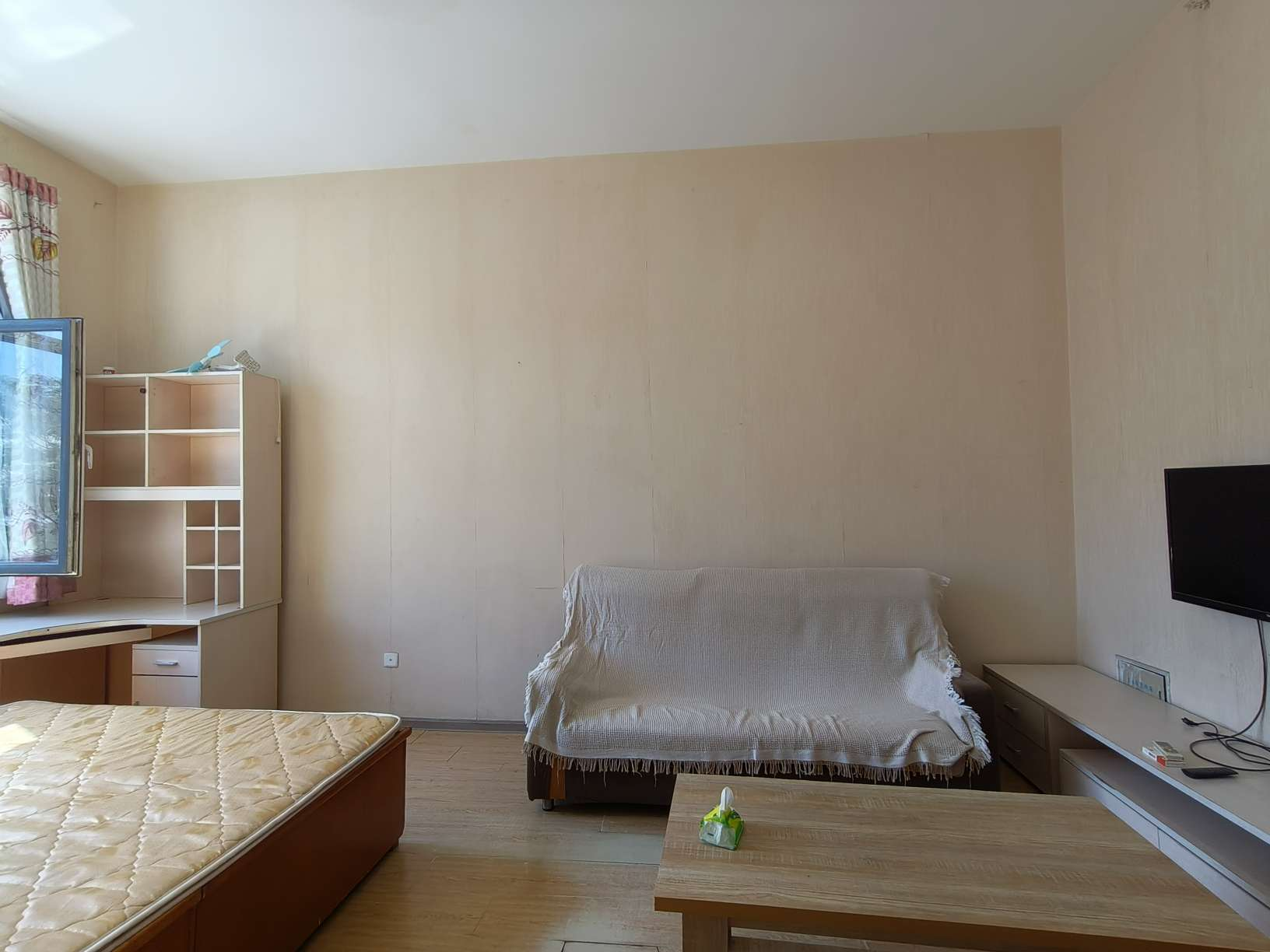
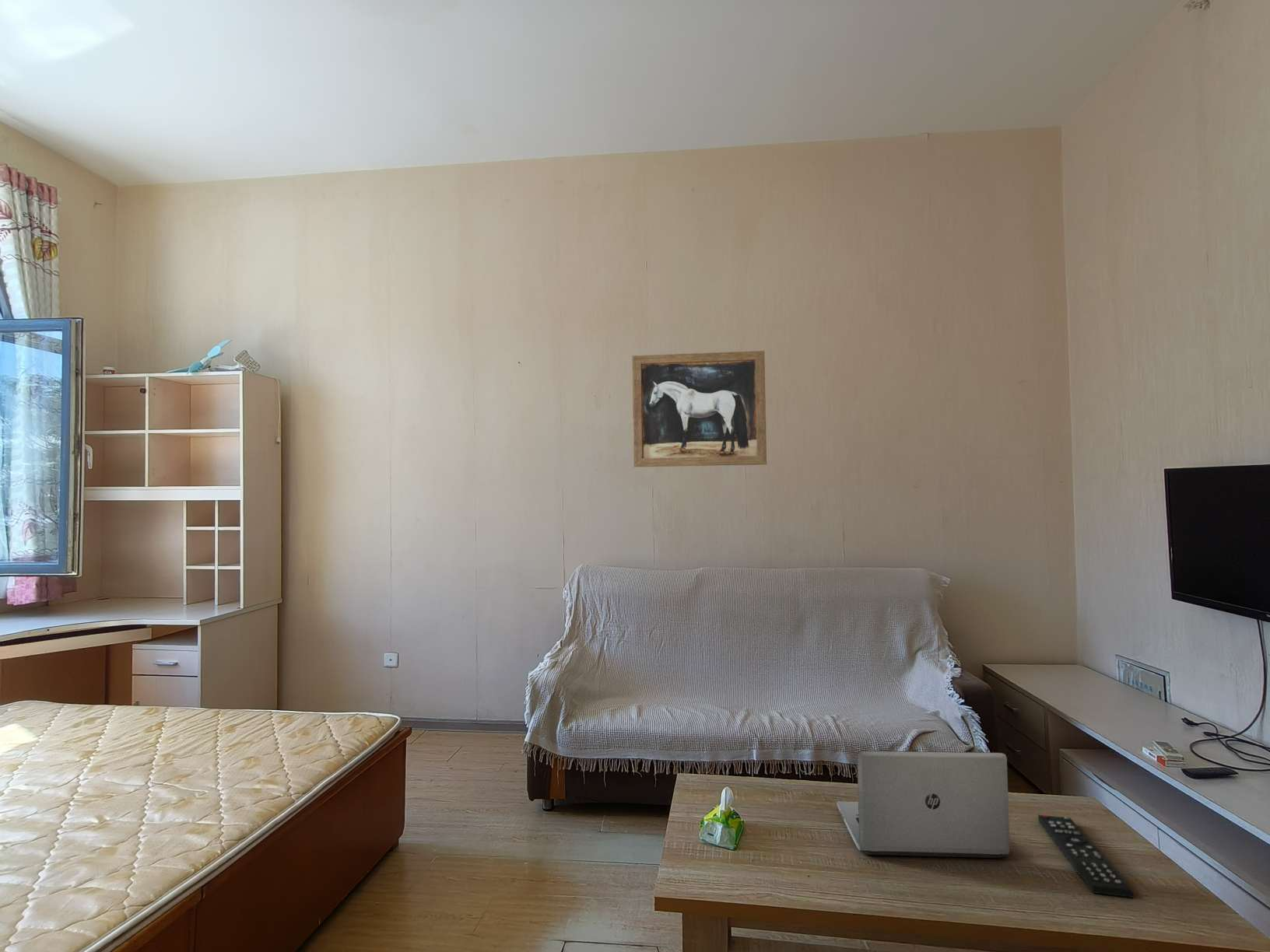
+ wall art [631,350,767,467]
+ laptop [836,750,1010,859]
+ remote control [1037,814,1135,898]
